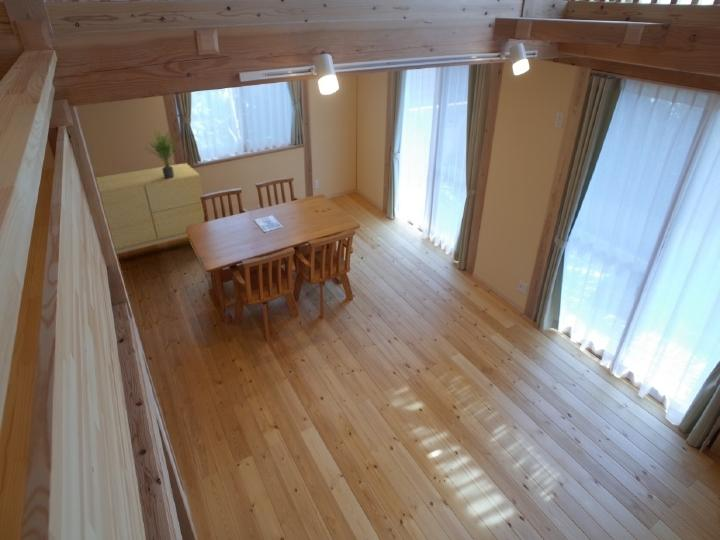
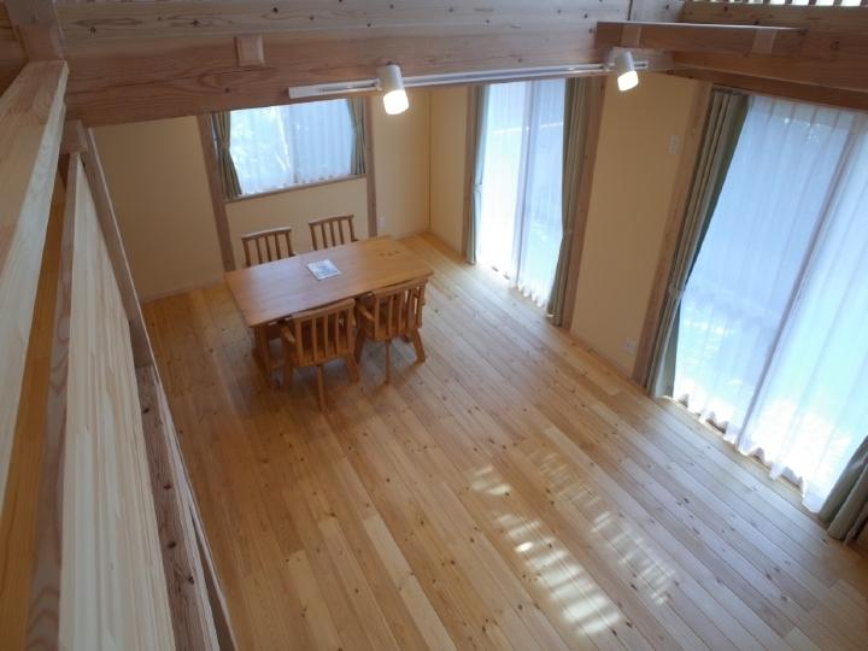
- sideboard [95,162,205,255]
- potted plant [142,128,179,179]
